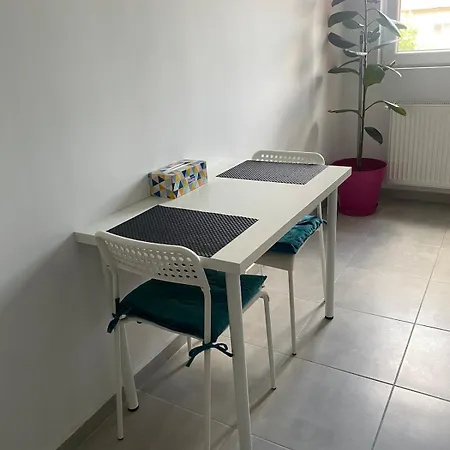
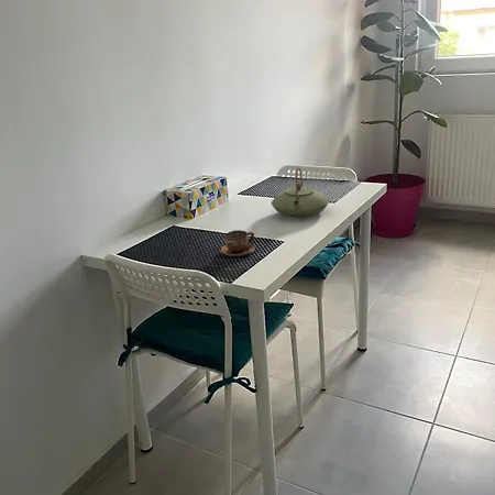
+ cup [220,229,256,257]
+ teapot [271,166,330,218]
